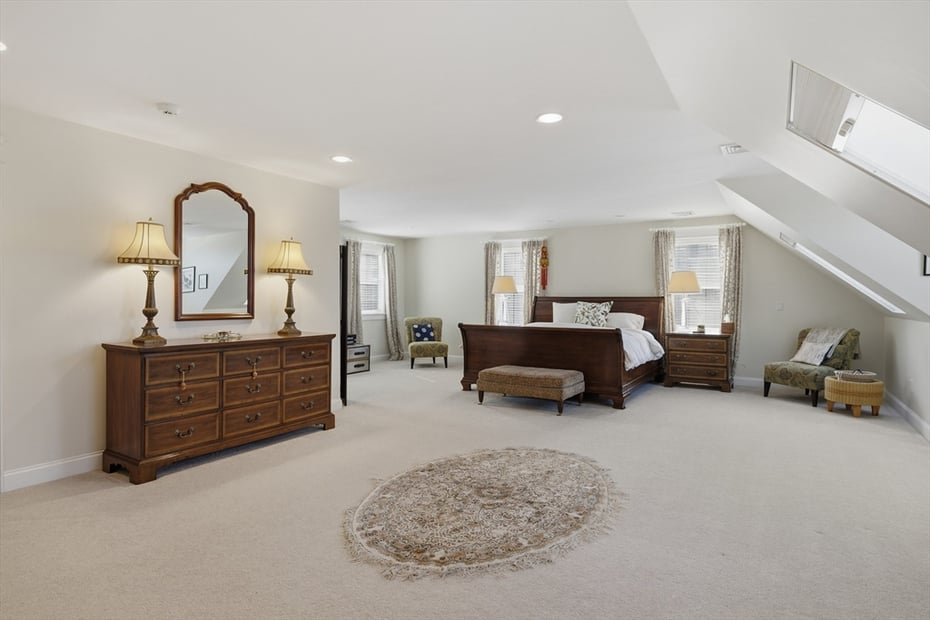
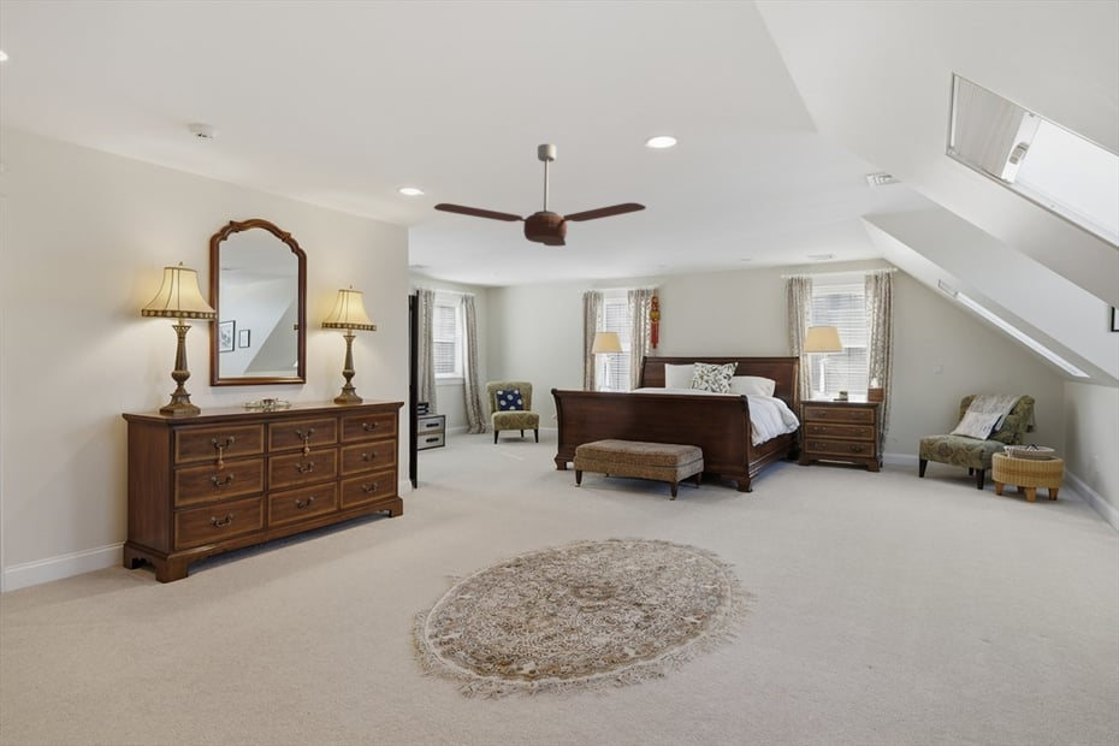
+ ceiling fan [433,143,647,248]
